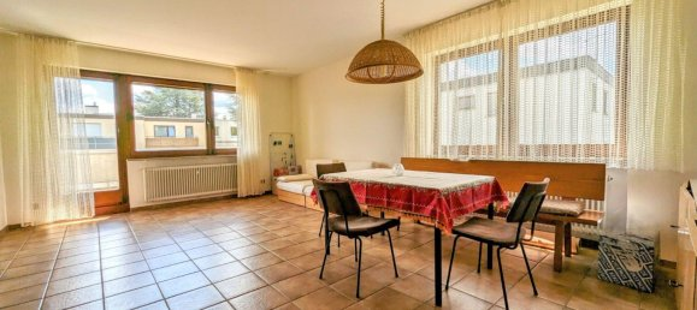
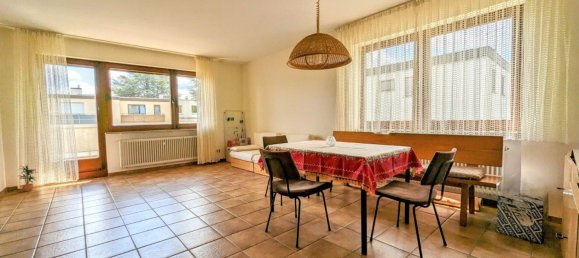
+ potted plant [17,164,40,193]
